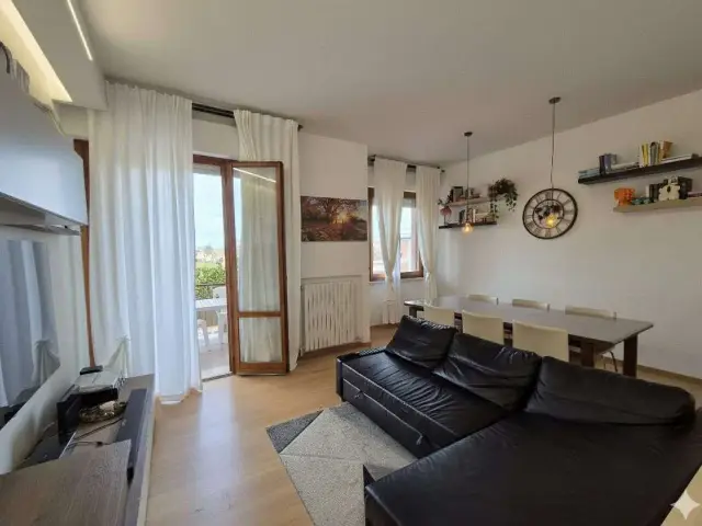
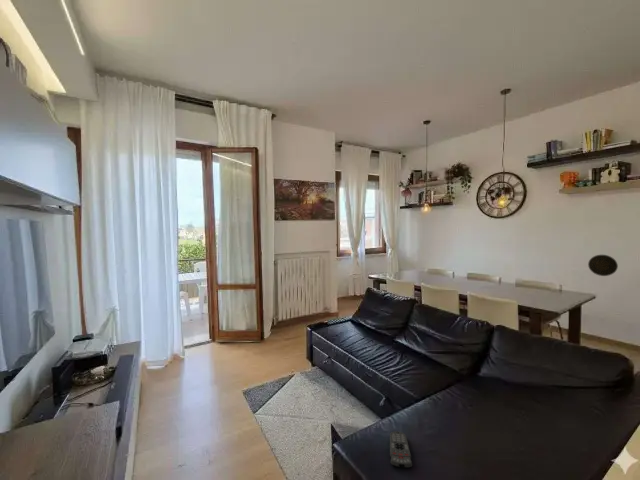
+ decorative plate [587,254,619,277]
+ remote control [389,430,413,469]
